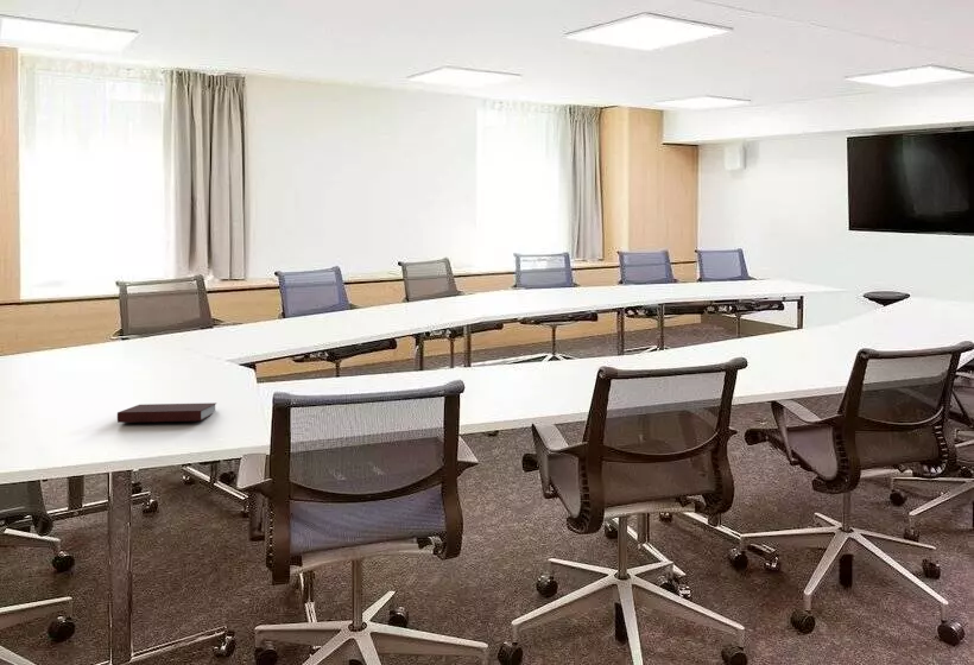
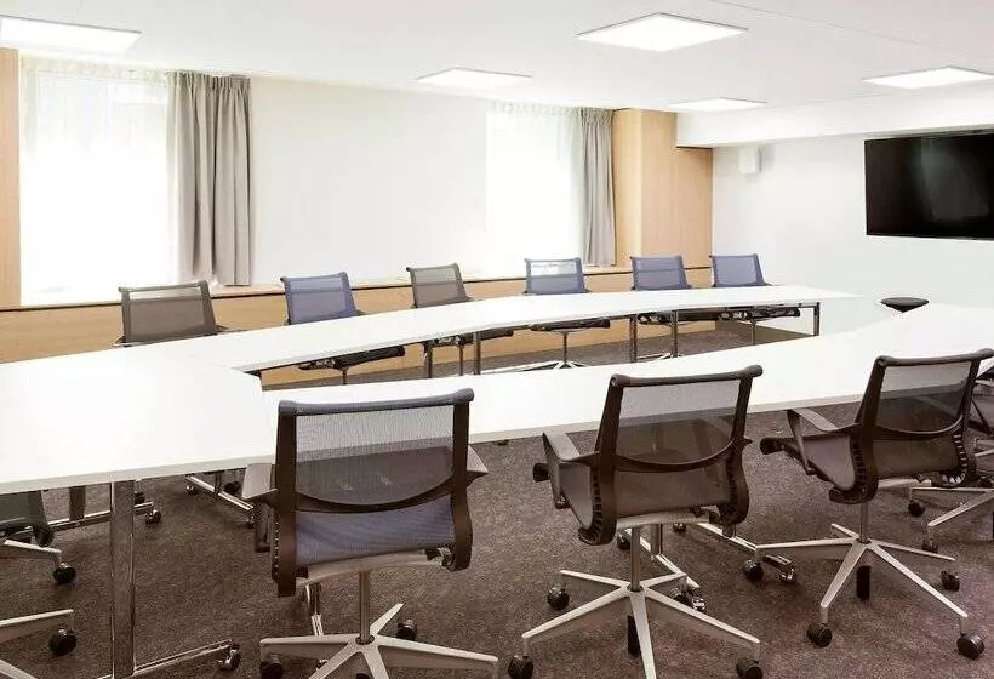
- notebook [116,401,217,424]
